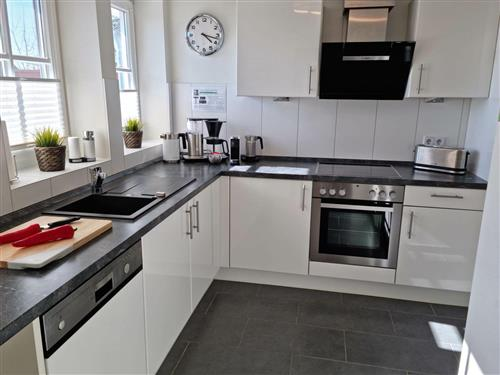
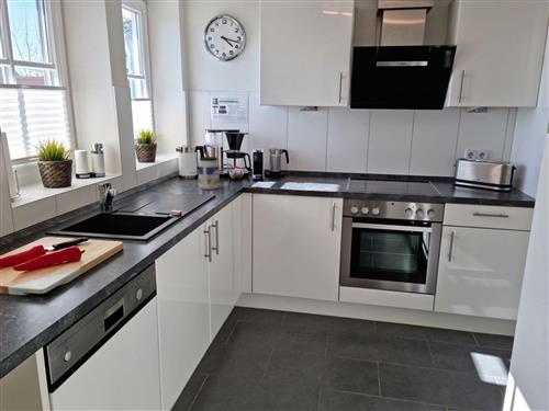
+ jar [198,156,221,191]
